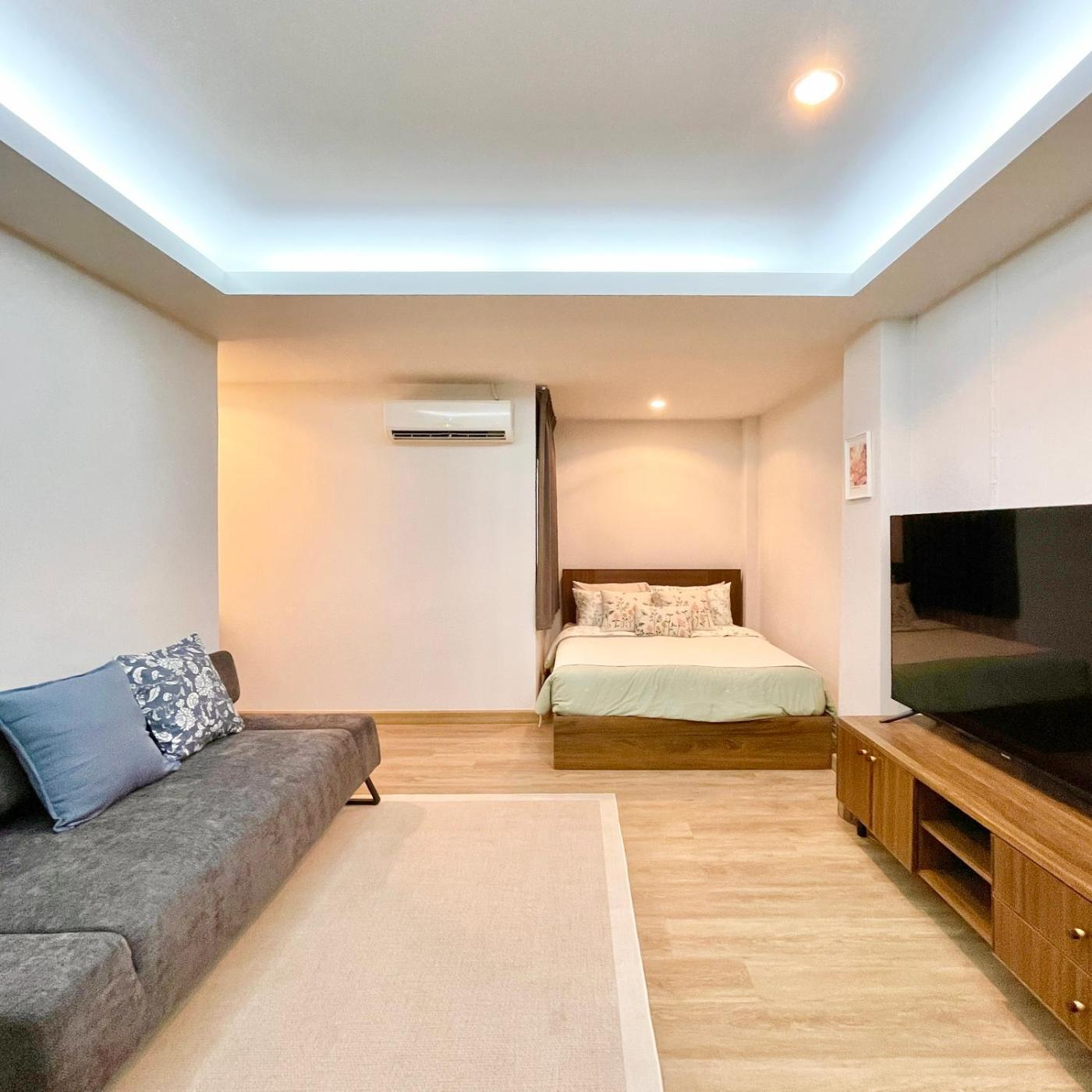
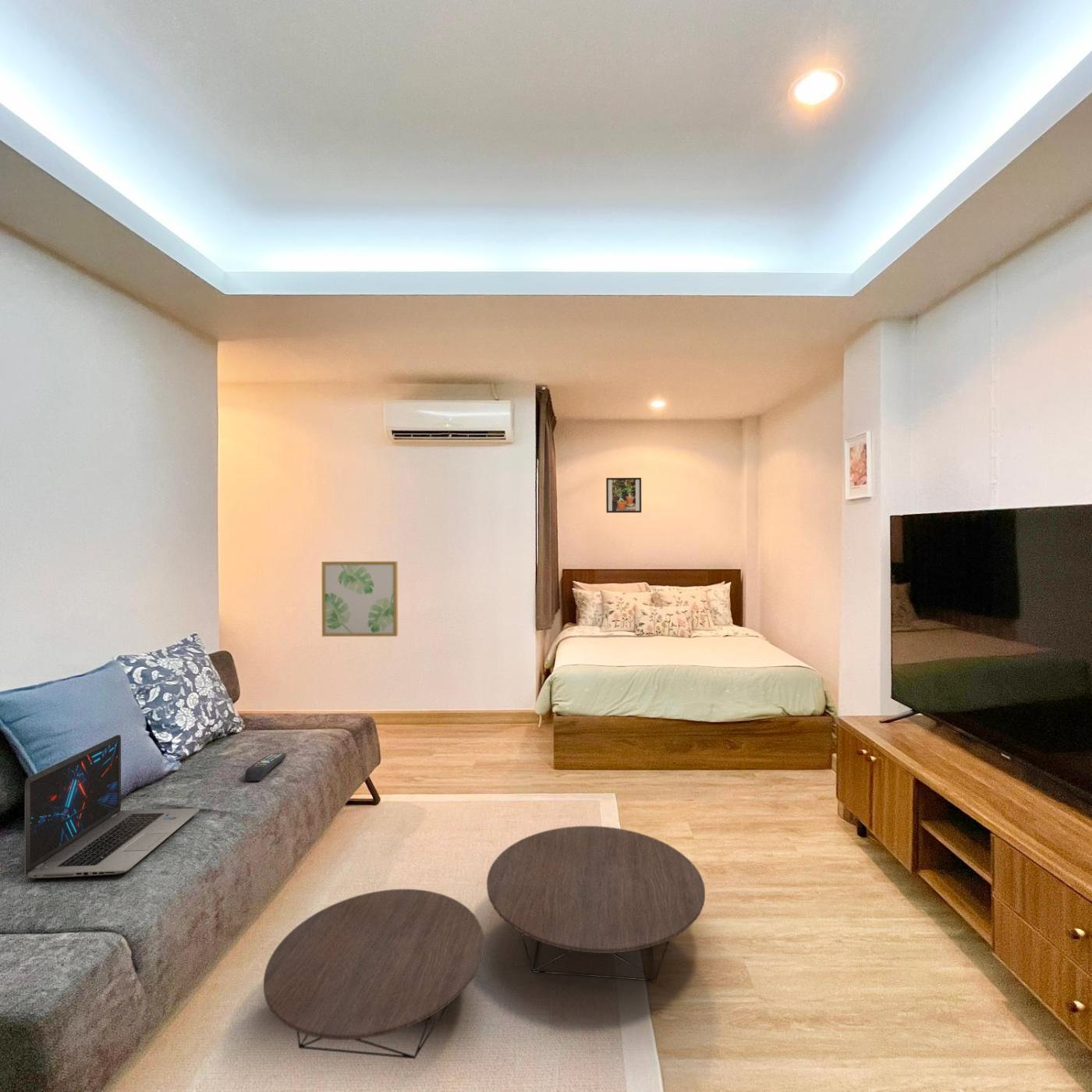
+ laptop [24,734,200,879]
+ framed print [605,477,642,513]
+ remote control [245,753,287,782]
+ coffee table [263,825,706,1059]
+ wall art [321,561,399,637]
